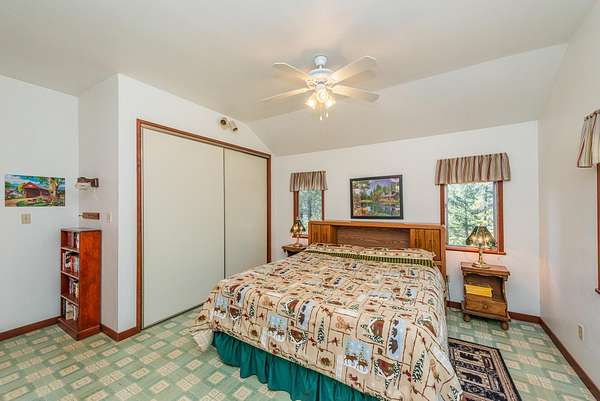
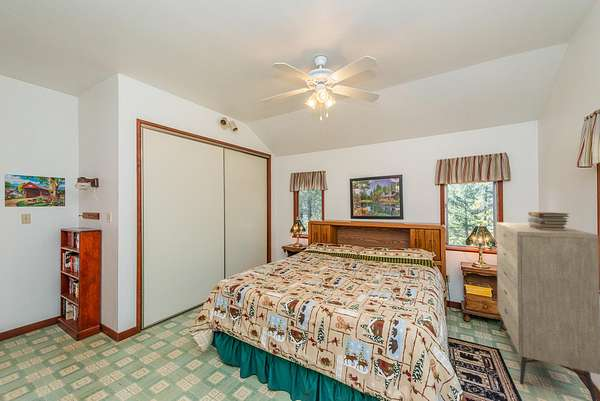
+ book stack [527,211,570,231]
+ dresser [496,221,600,401]
